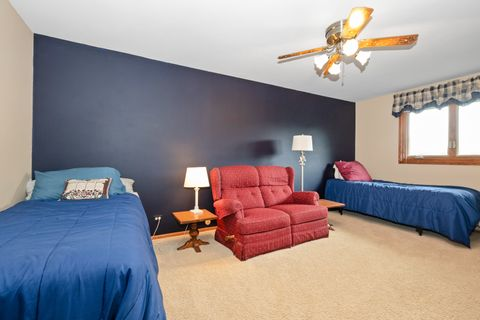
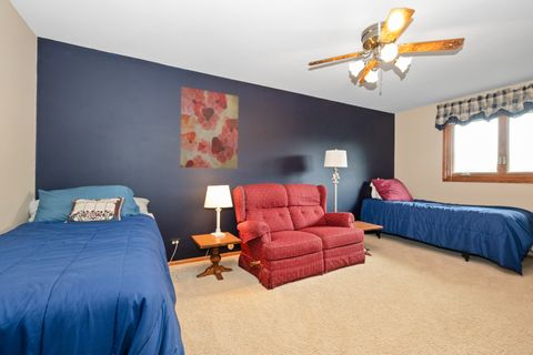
+ wall art [179,85,240,170]
